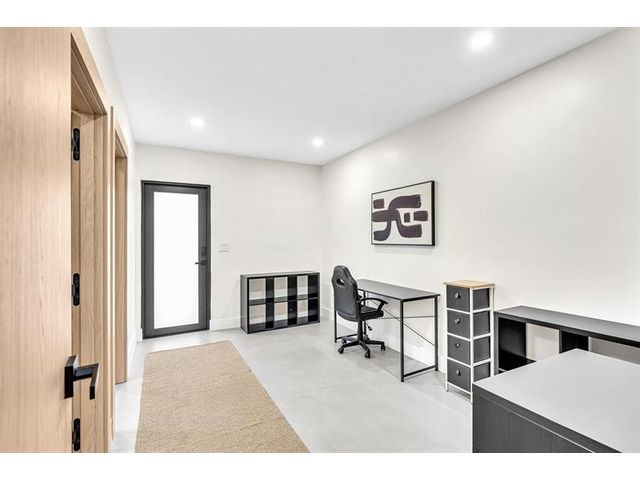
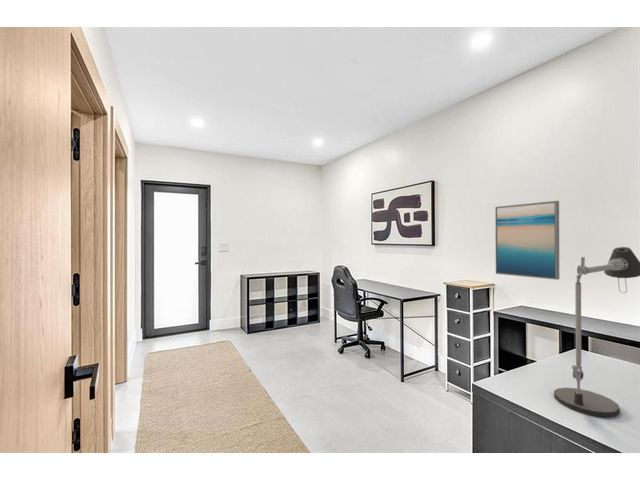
+ wall art [494,200,560,281]
+ desk lamp [553,246,640,419]
